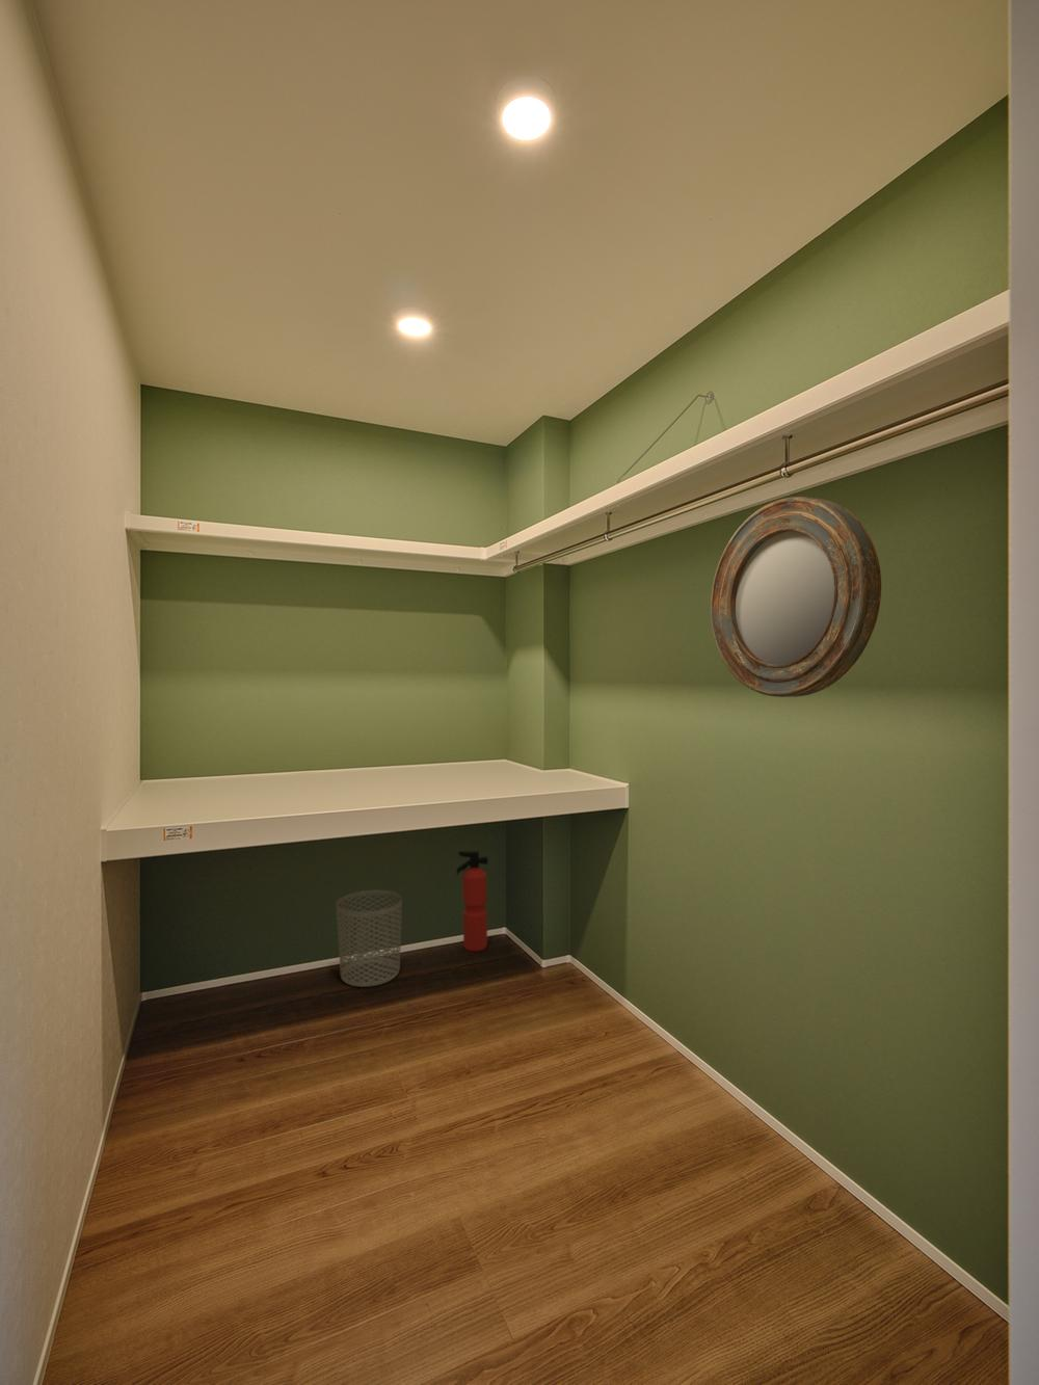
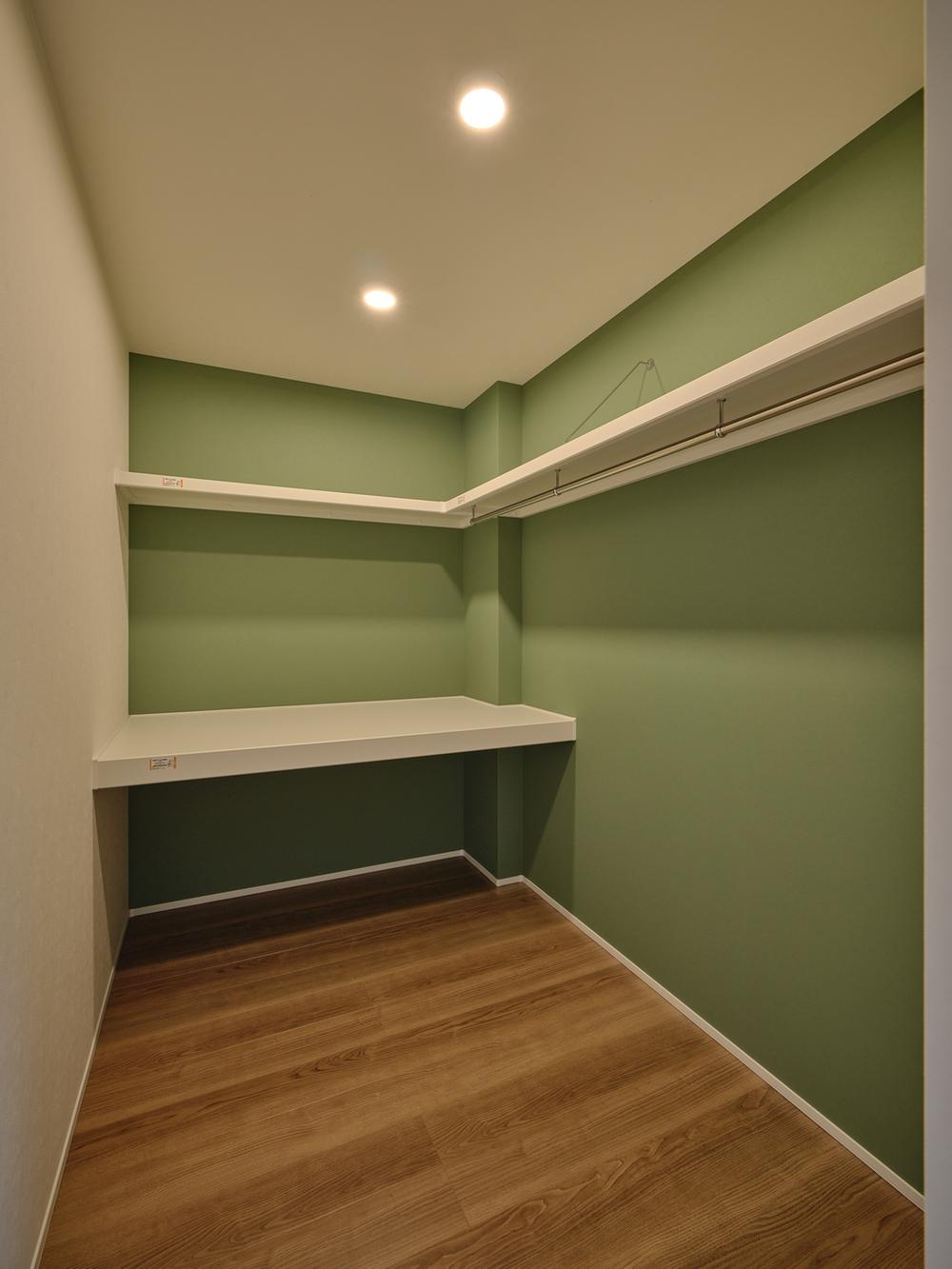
- waste bin [335,889,403,988]
- home mirror [709,496,882,699]
- fire extinguisher [456,850,489,953]
